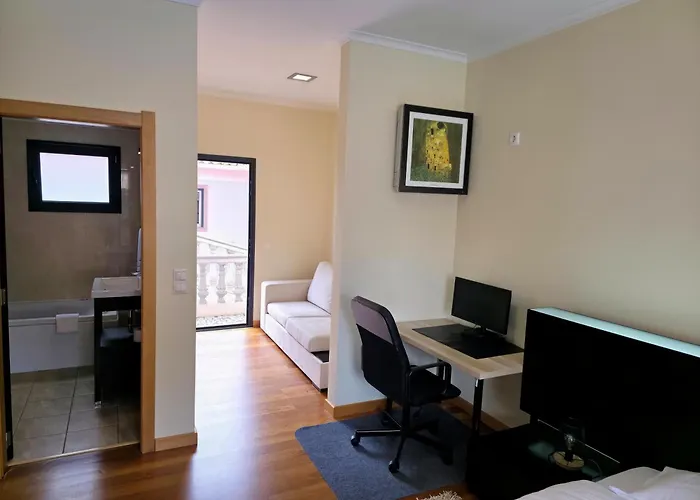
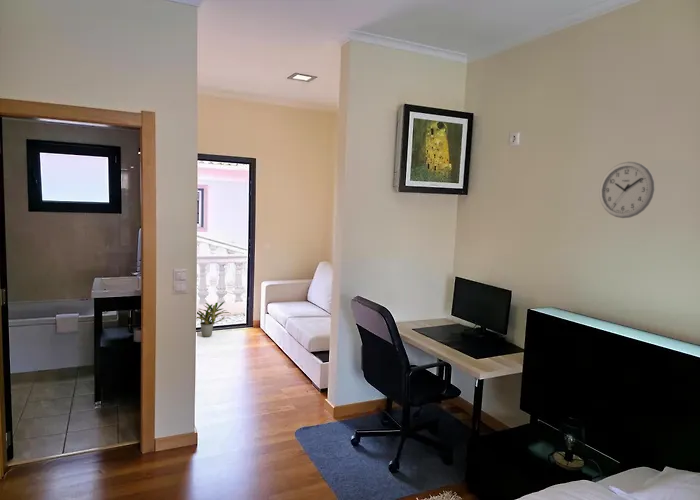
+ potted plant [196,301,230,338]
+ wall clock [599,161,656,219]
